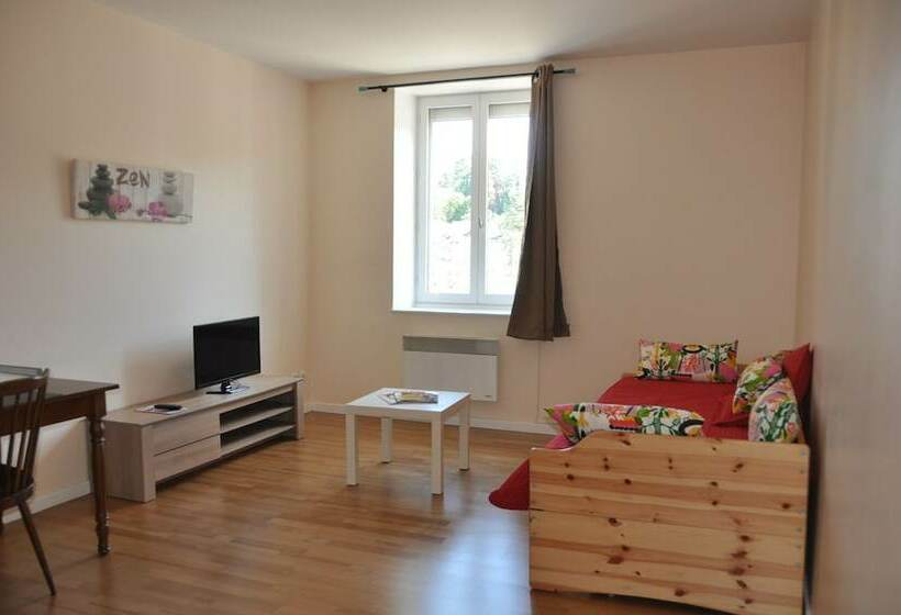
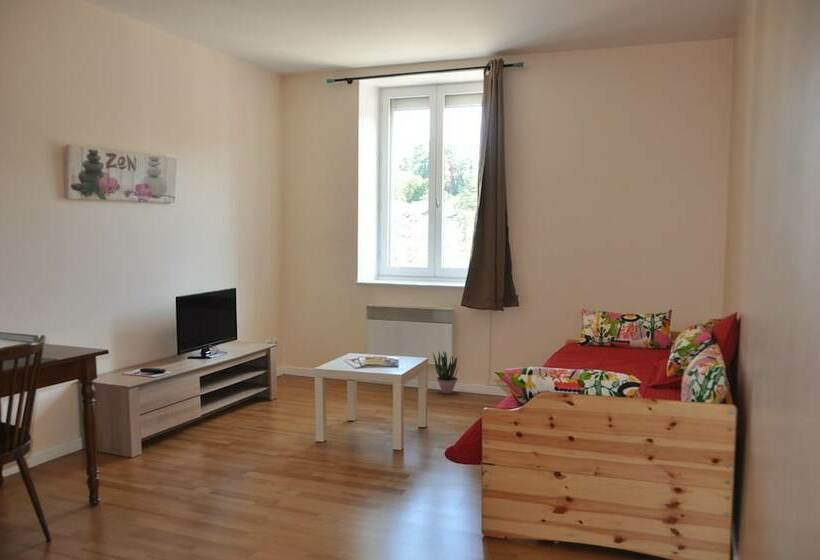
+ potted plant [432,350,459,395]
